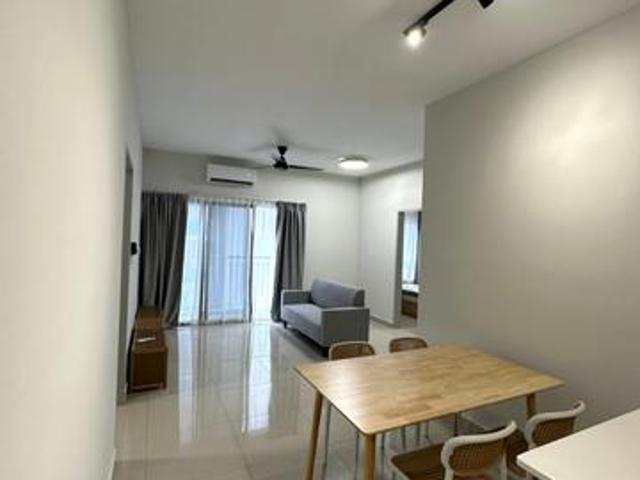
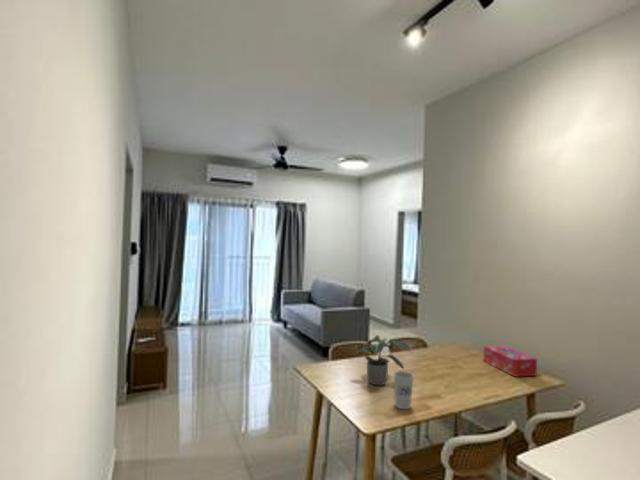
+ potted plant [354,334,412,386]
+ cup [393,370,415,410]
+ tissue box [482,345,538,378]
